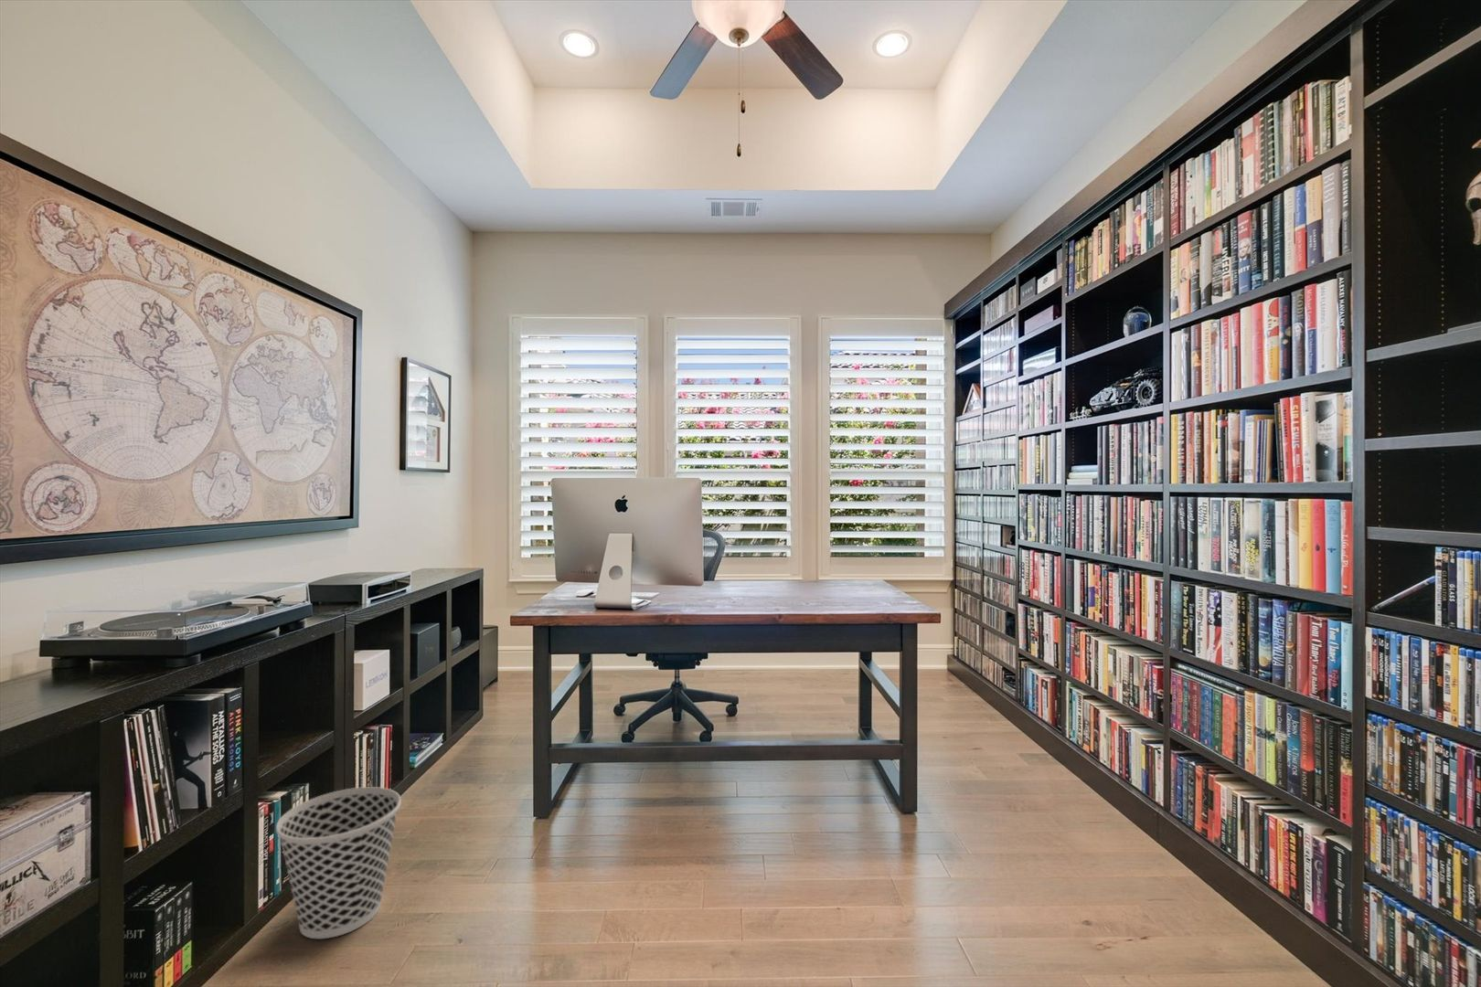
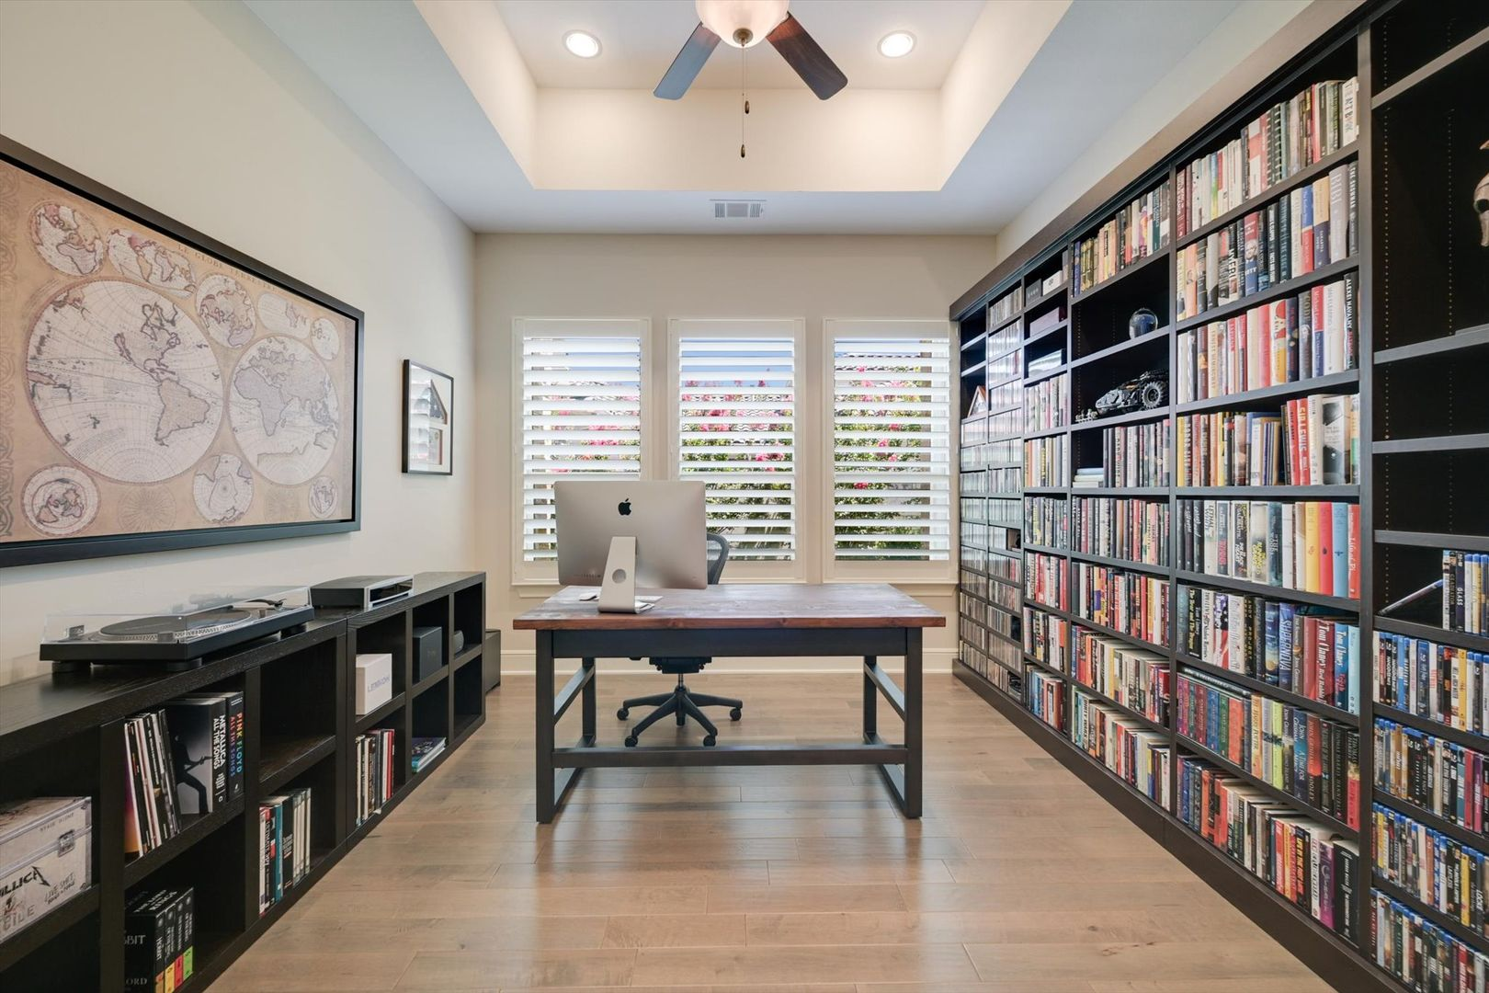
- wastebasket [275,785,402,940]
